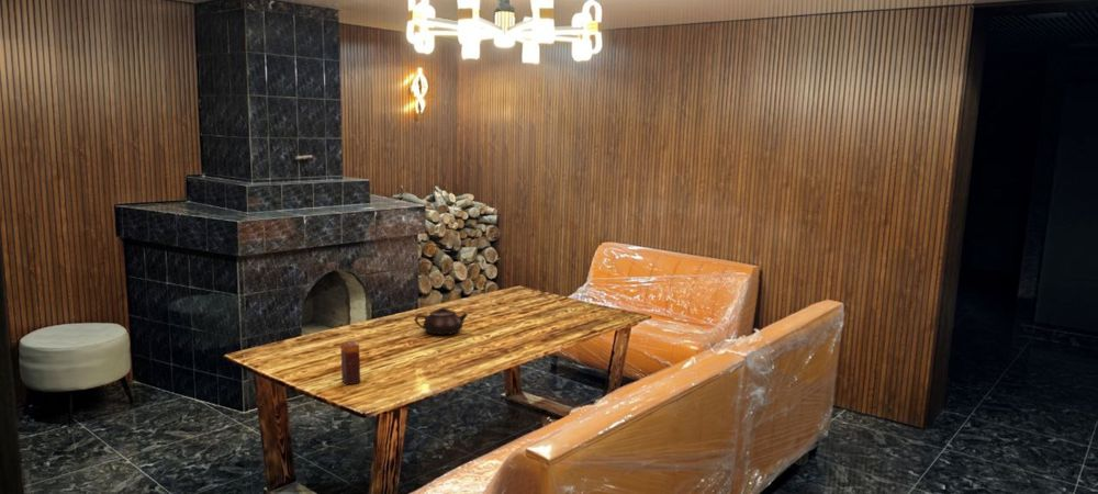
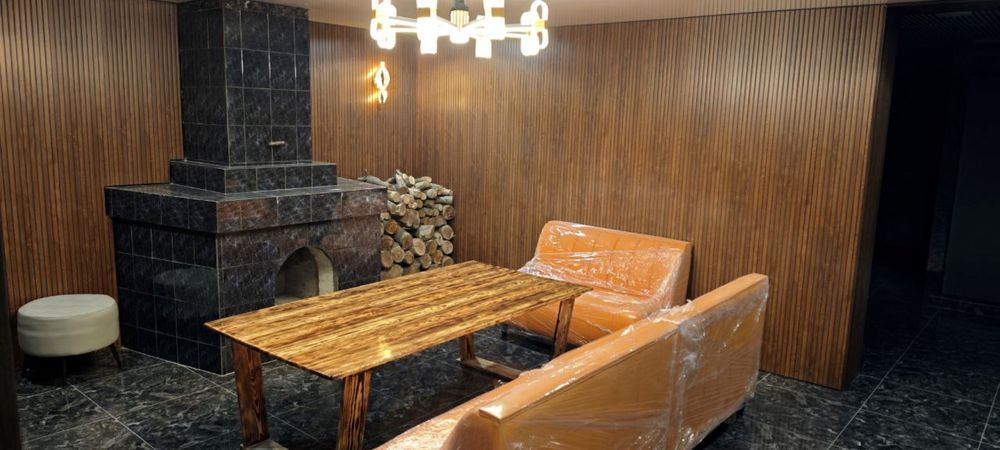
- candle [339,340,361,385]
- teapot [414,307,469,336]
